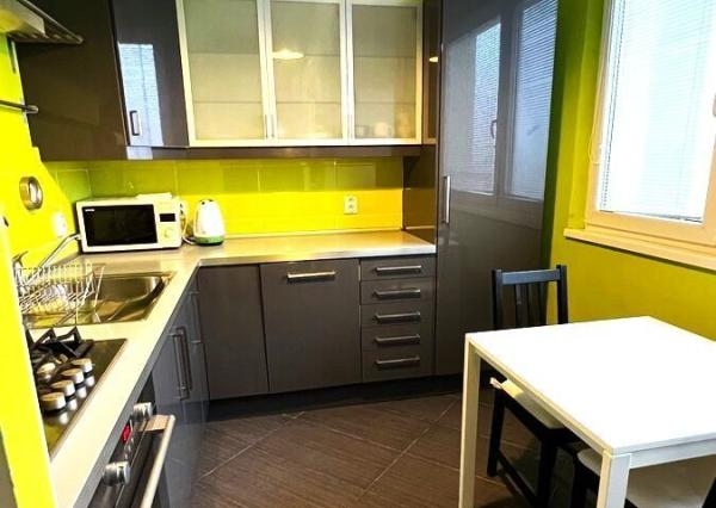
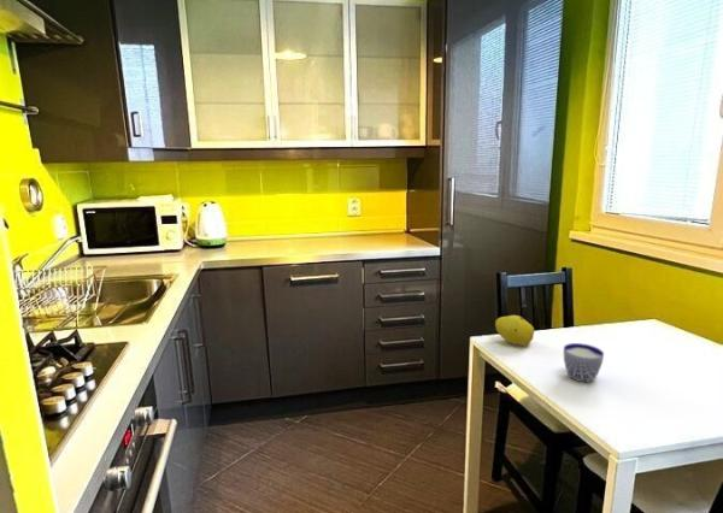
+ cup [563,342,605,383]
+ fruit [493,314,535,347]
